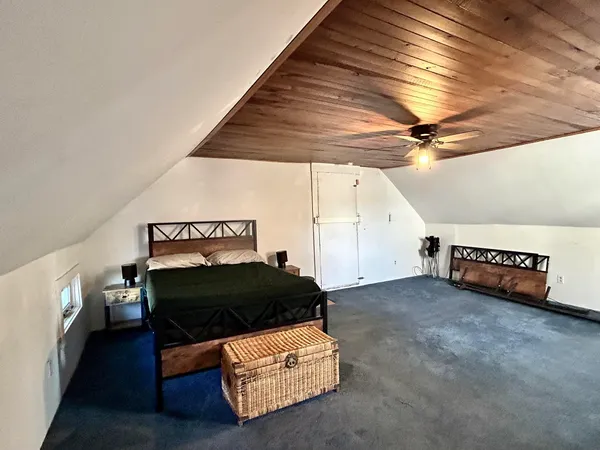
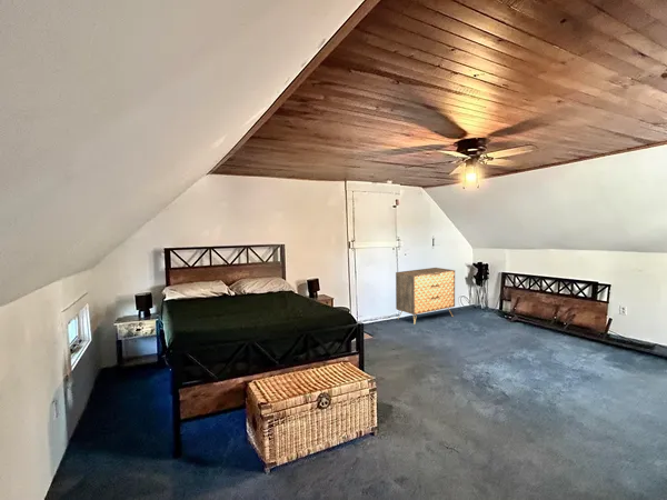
+ dresser [395,267,456,324]
